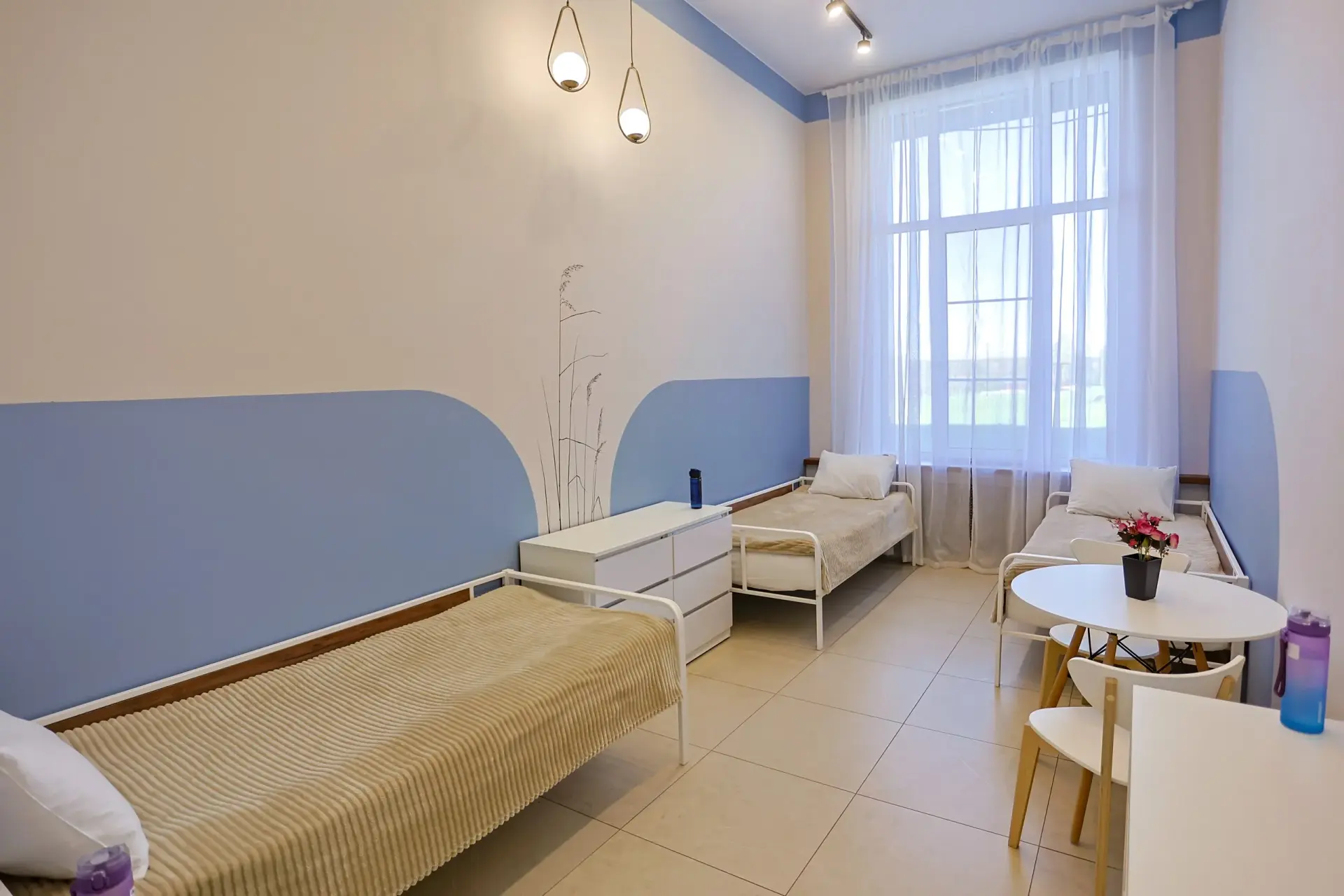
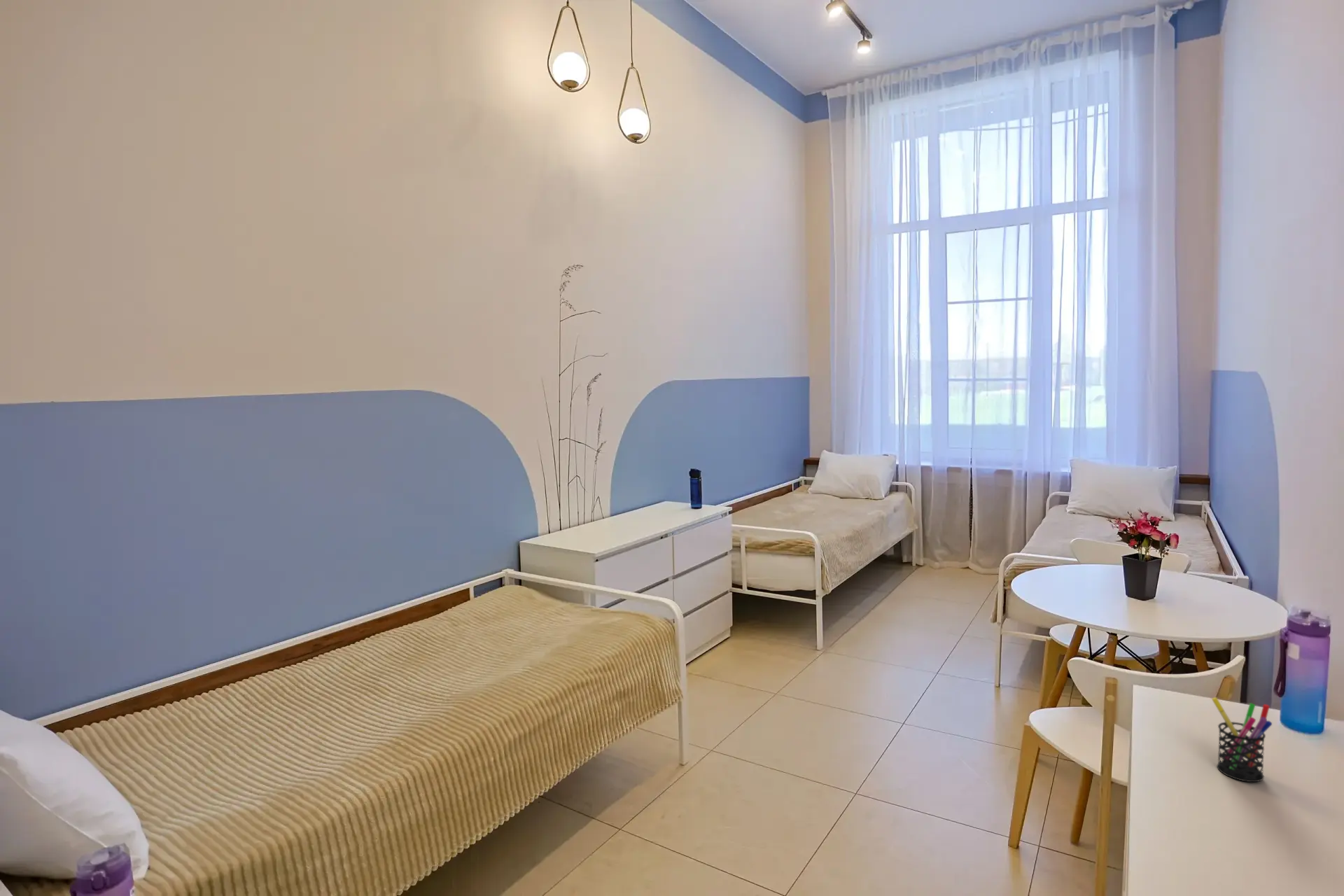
+ pen holder [1211,696,1273,783]
